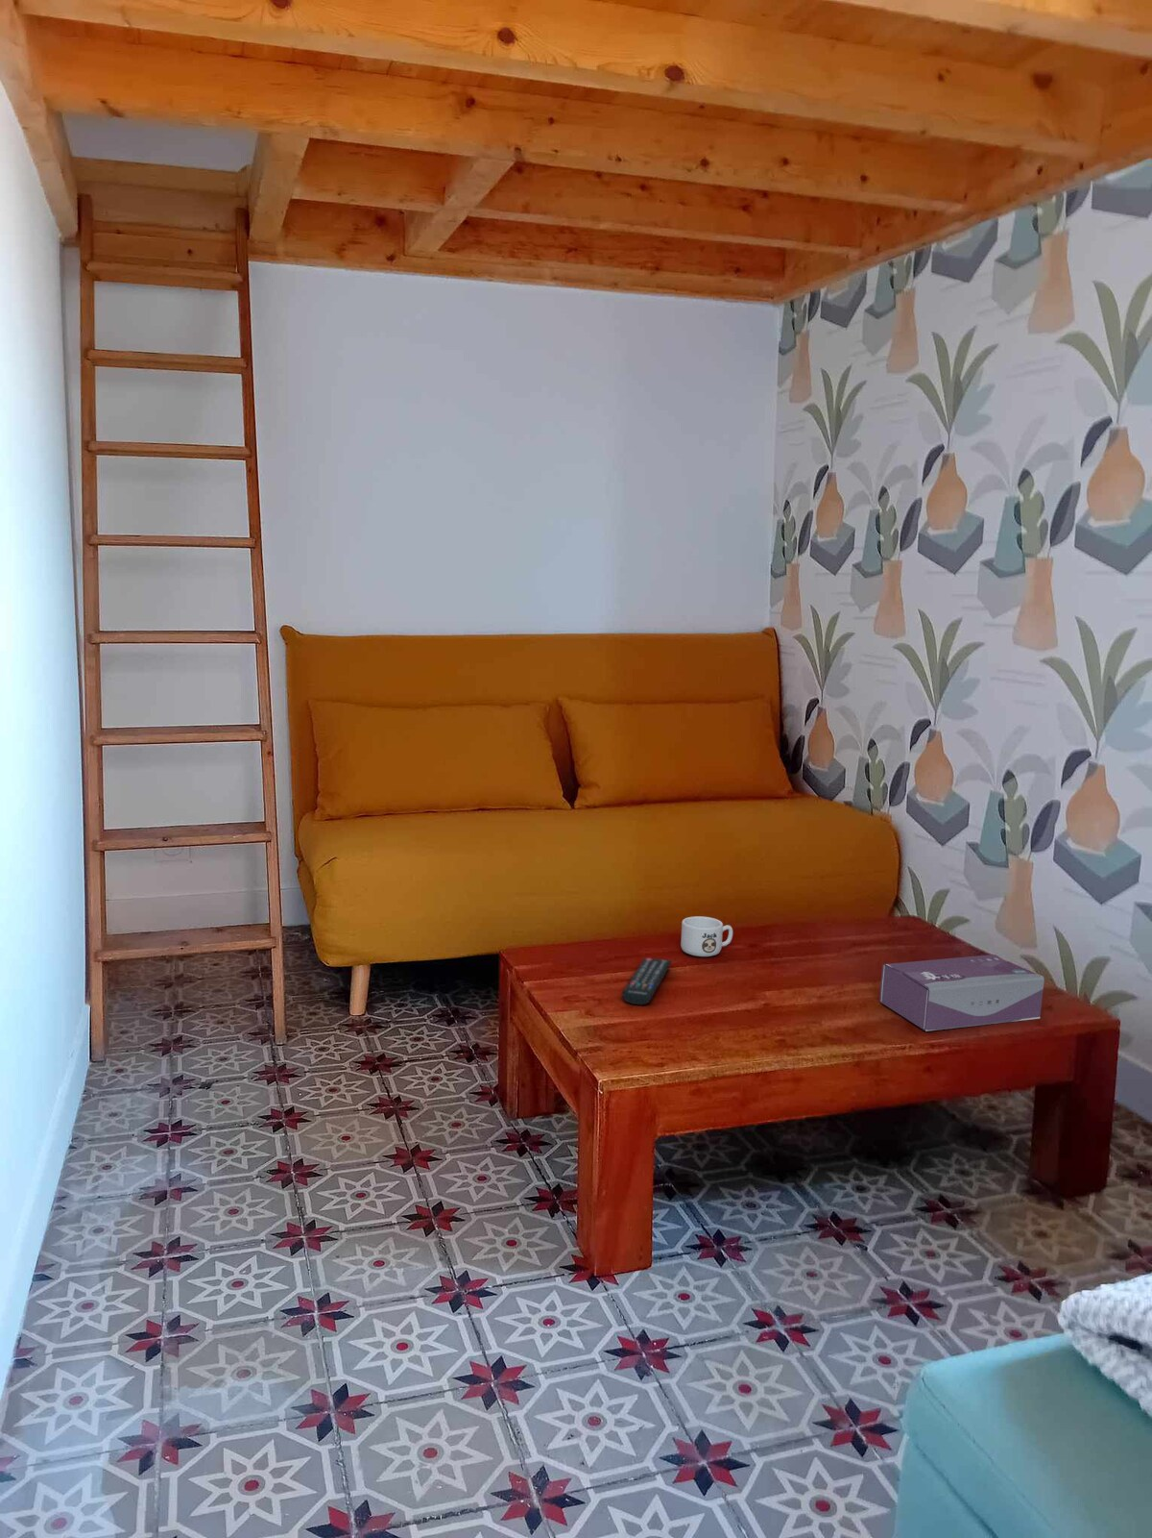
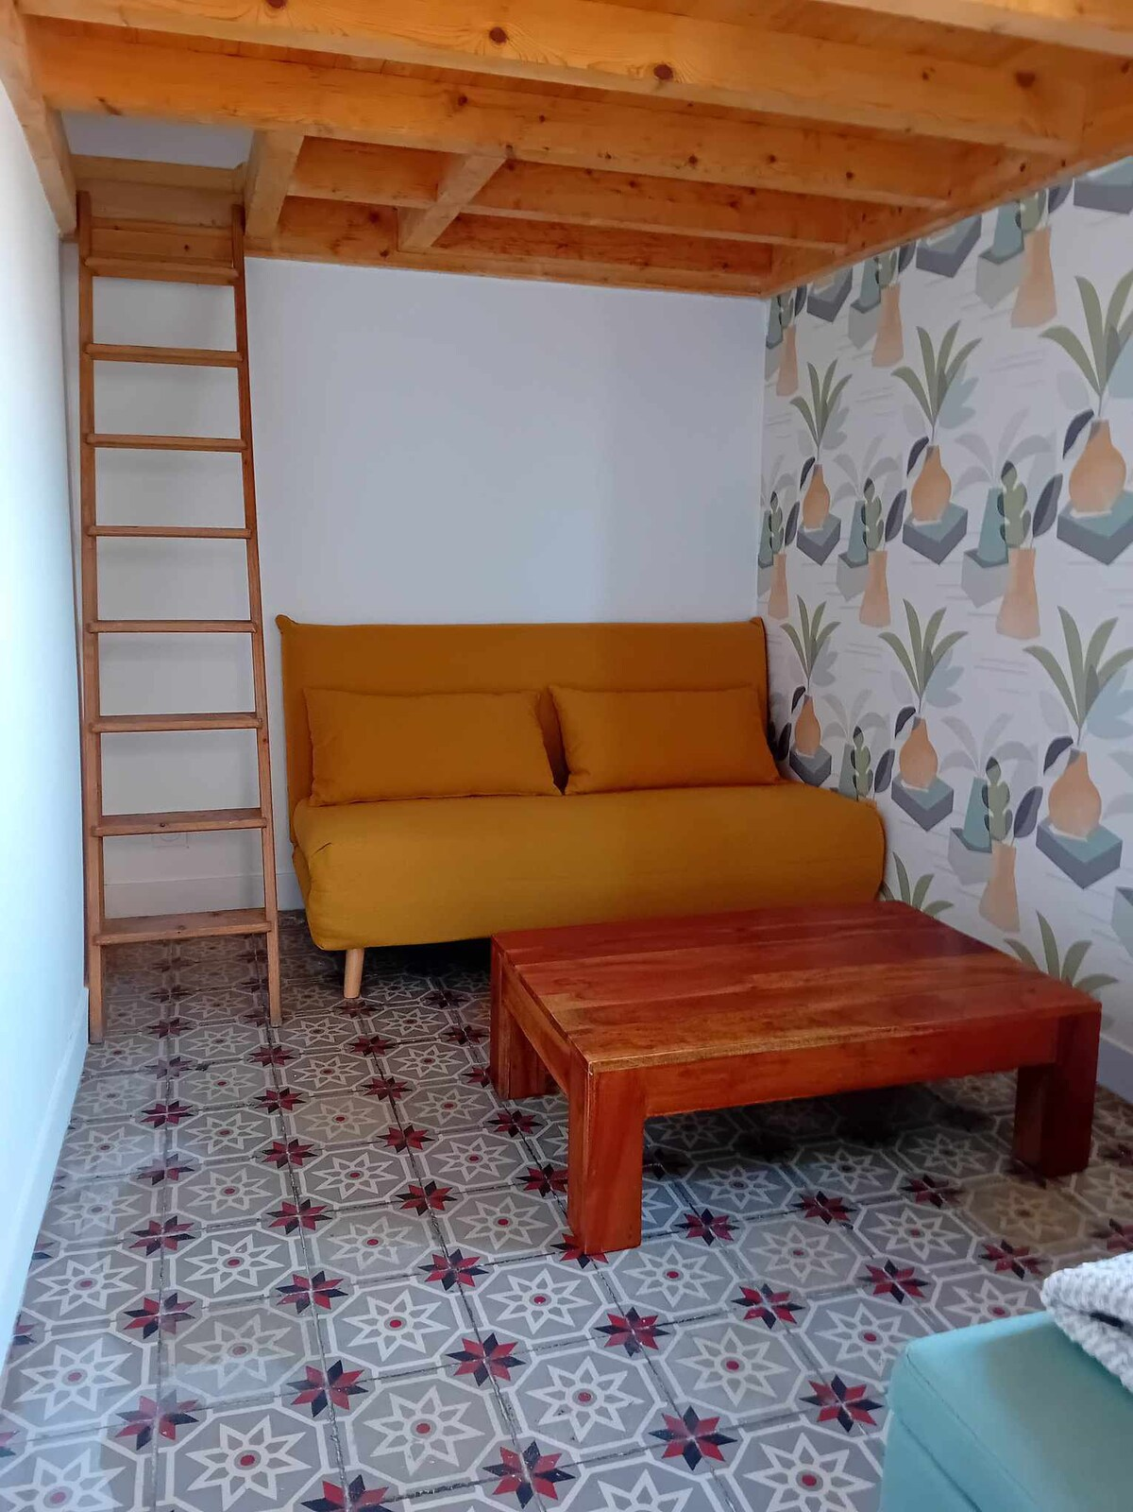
- mug [680,916,733,958]
- tissue box [879,953,1046,1032]
- remote control [621,957,673,1005]
